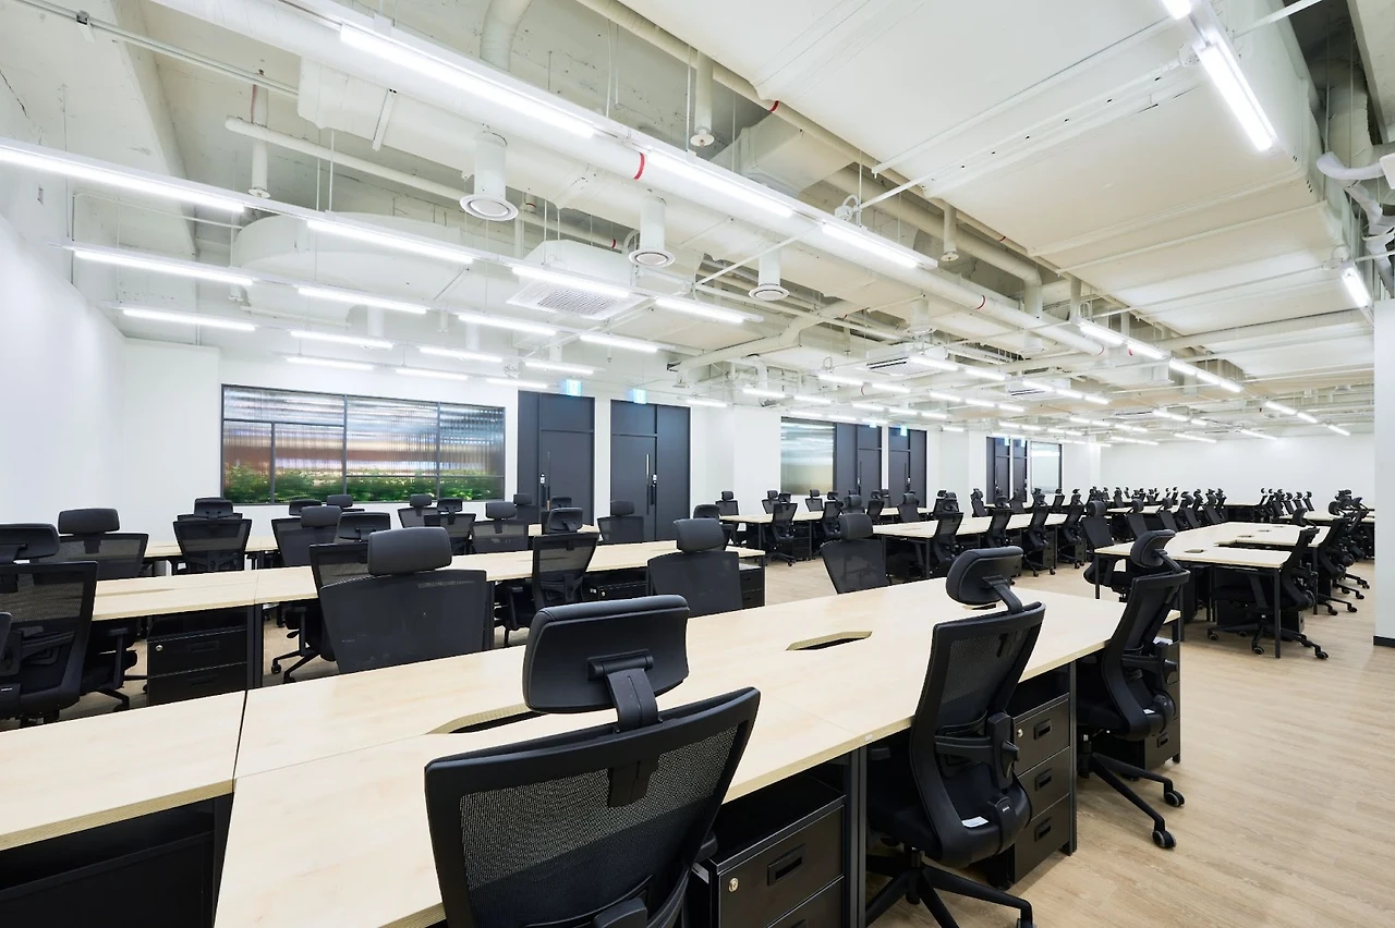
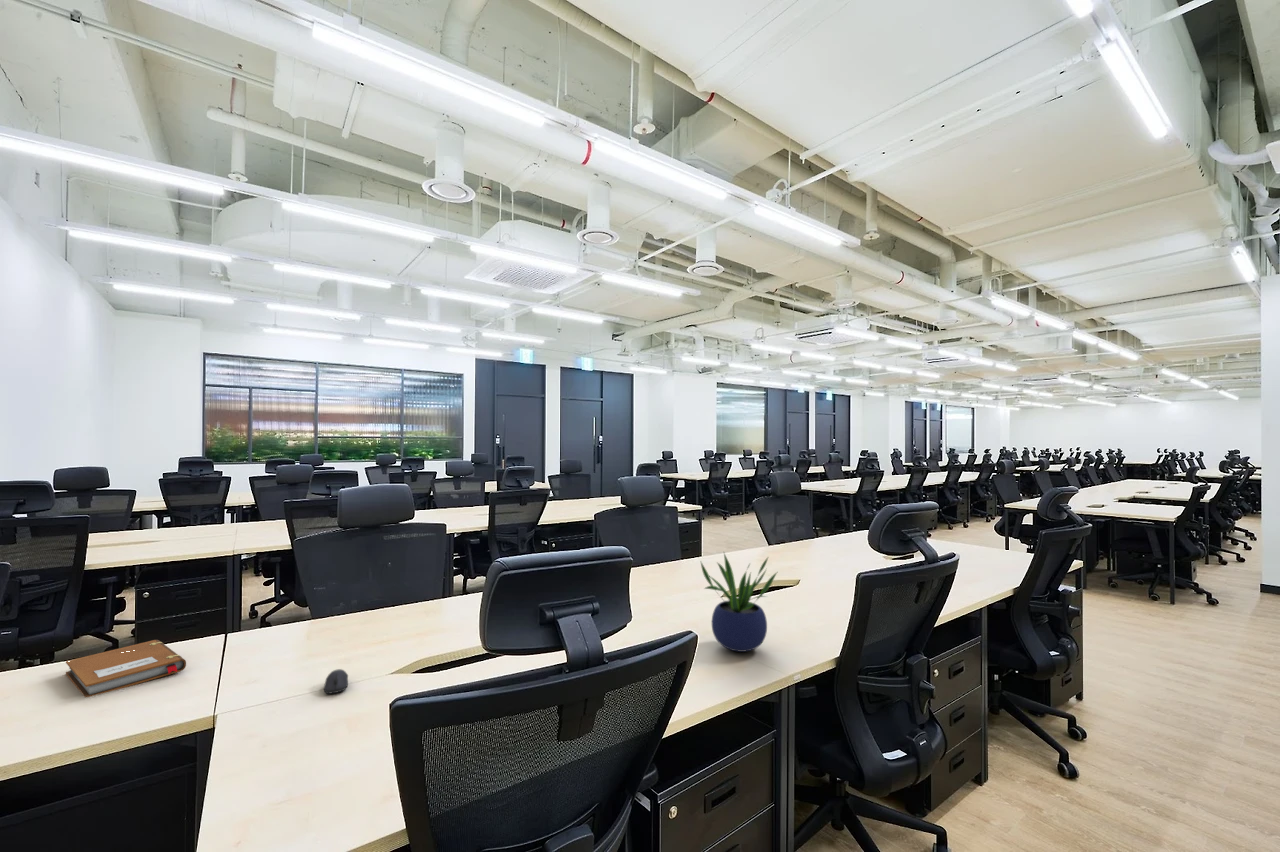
+ potted plant [699,552,778,653]
+ computer mouse [323,668,349,695]
+ notebook [65,639,187,698]
